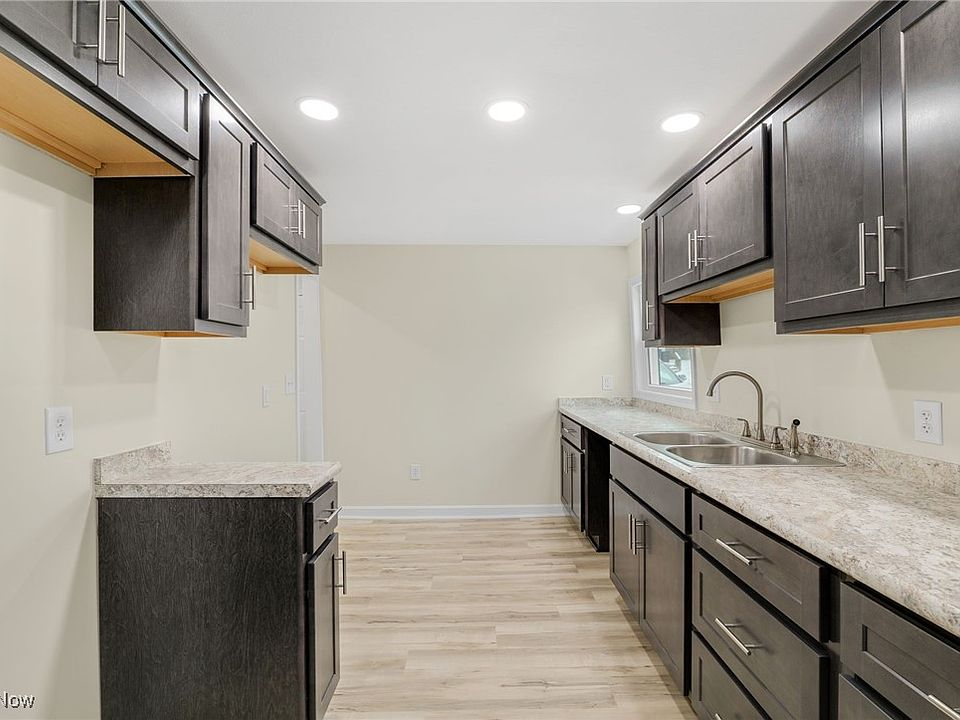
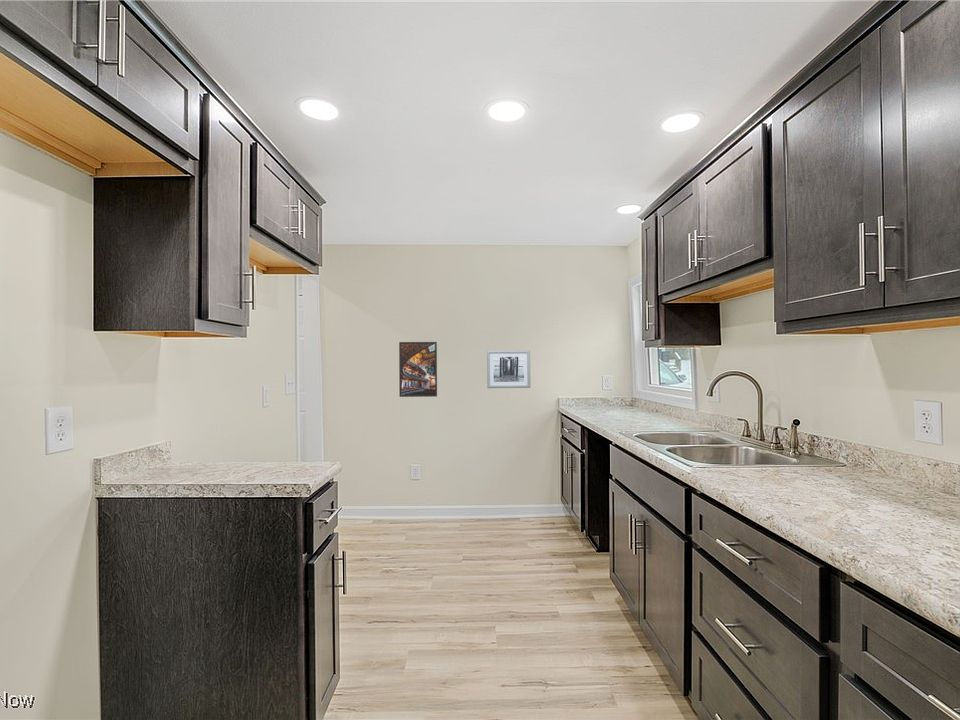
+ wall art [486,350,531,389]
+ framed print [398,341,438,398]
